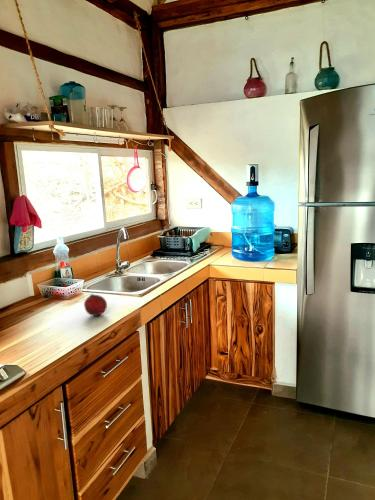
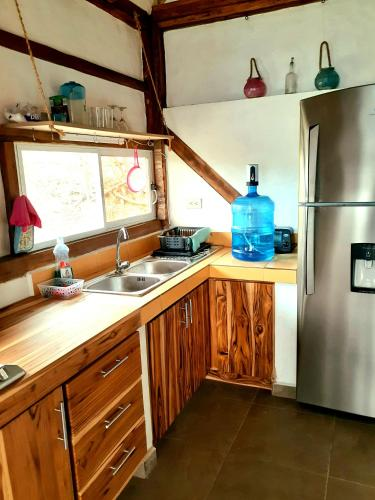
- fruit [83,293,108,317]
